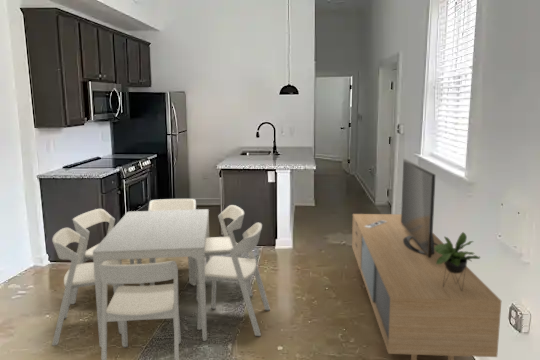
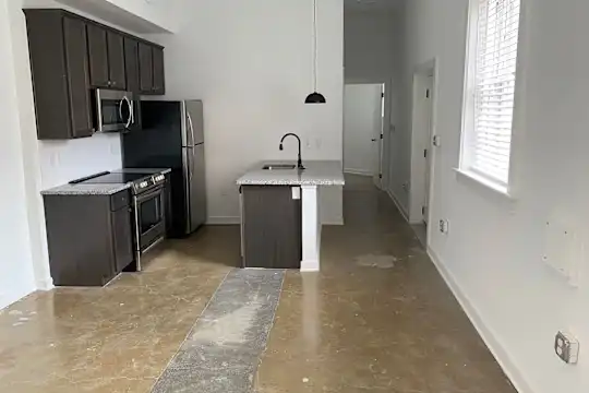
- dining set [51,198,271,360]
- media console [351,158,502,360]
